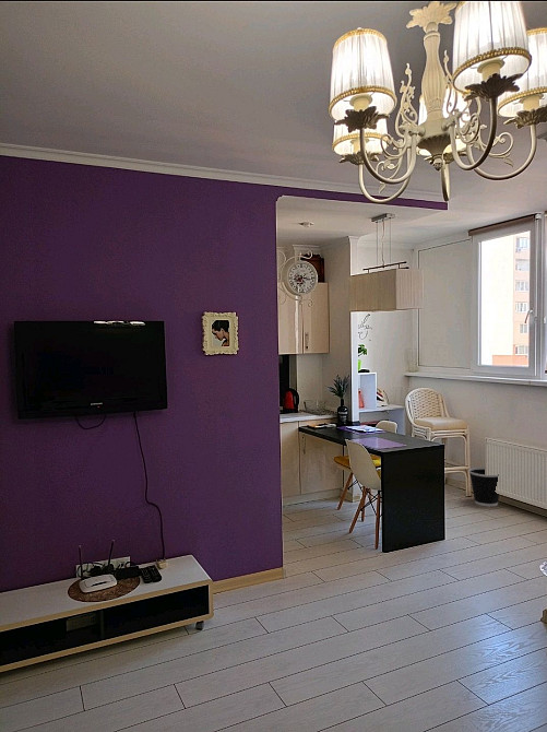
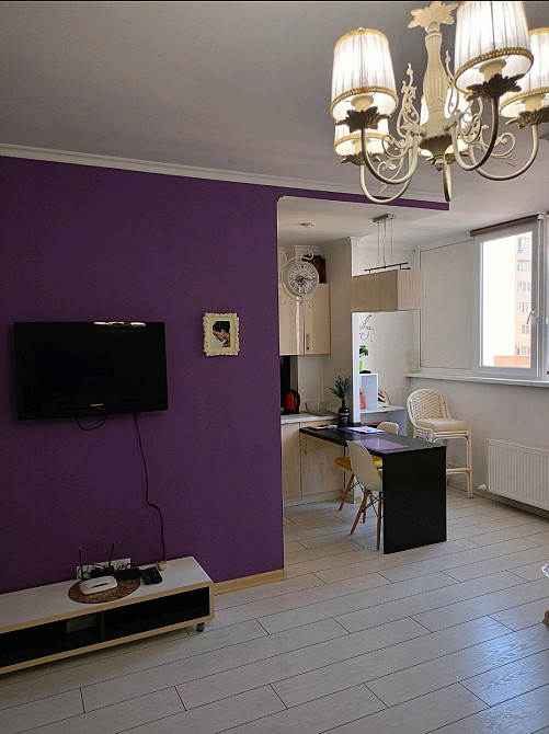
- wastebasket [467,467,500,507]
